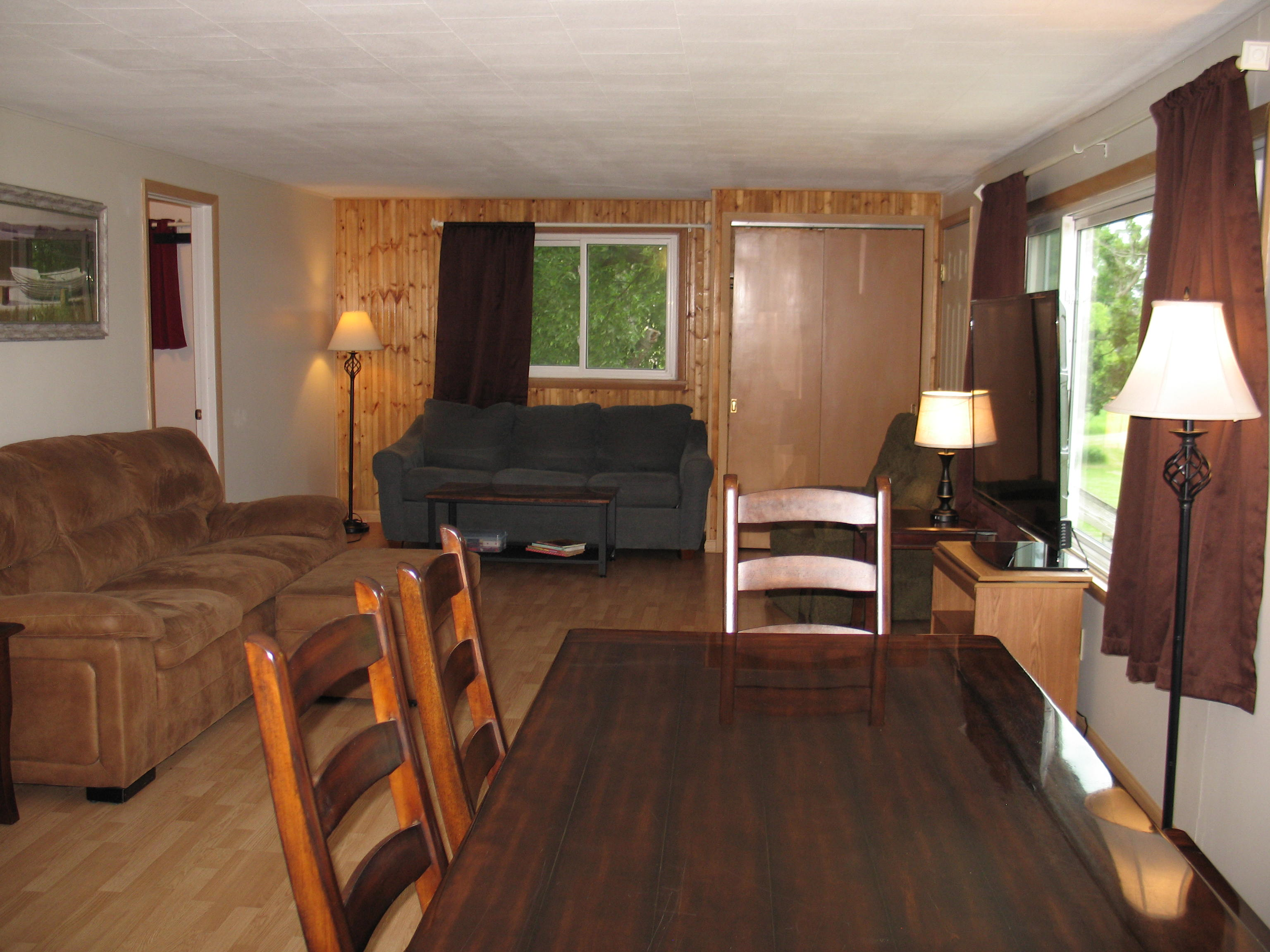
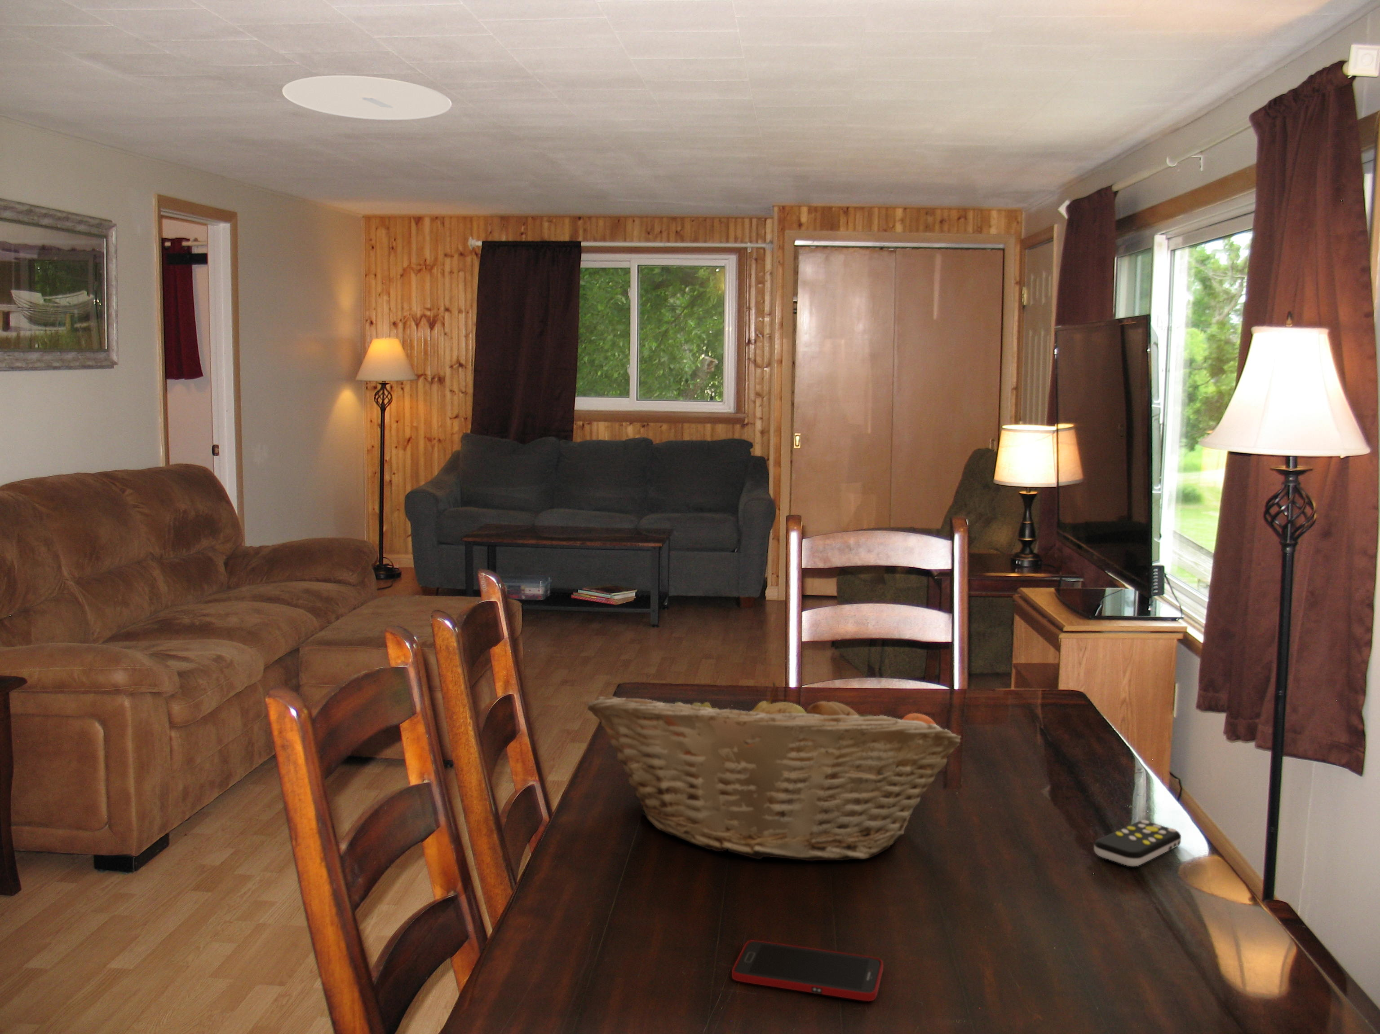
+ cell phone [731,940,883,1001]
+ remote control [1094,819,1181,867]
+ fruit basket [587,682,962,861]
+ ceiling light [281,75,452,121]
